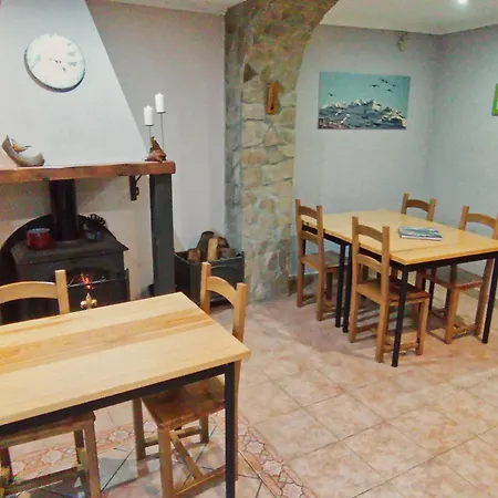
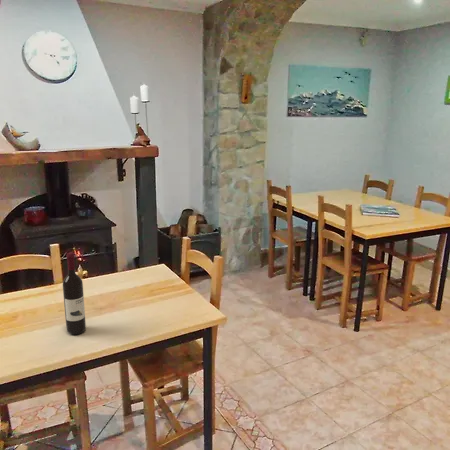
+ wine bottle [62,252,87,335]
